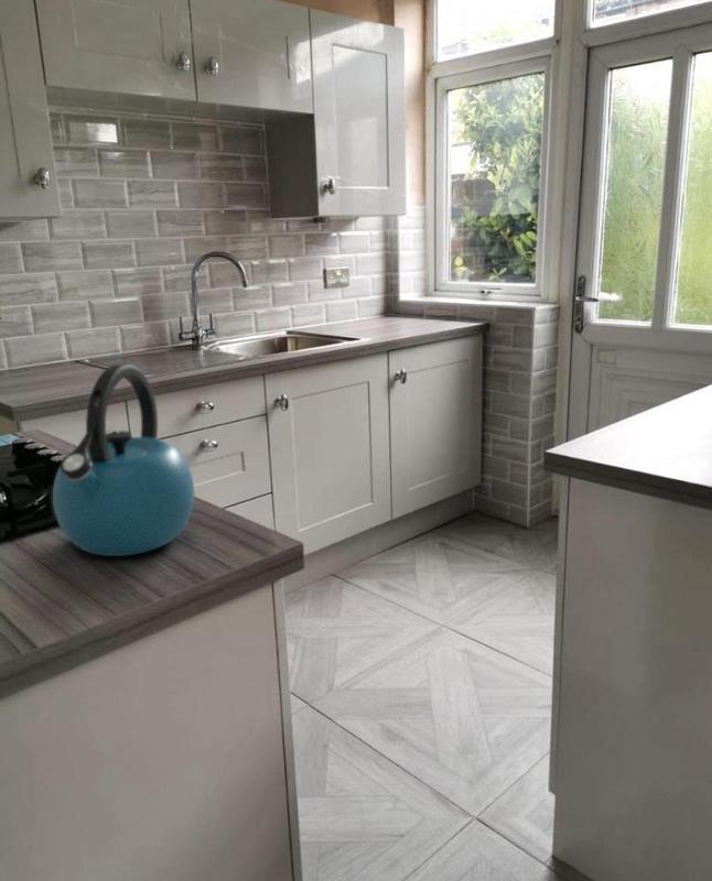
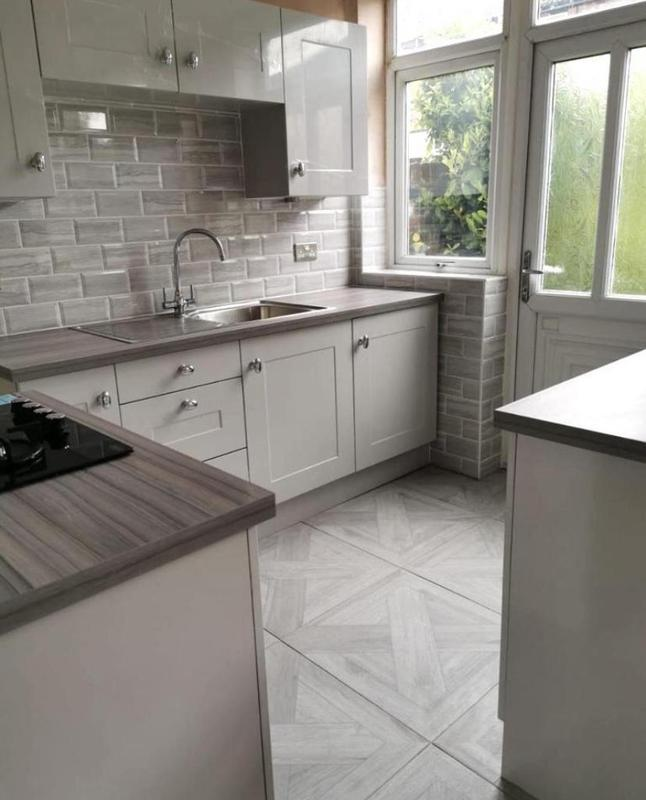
- kettle [52,363,195,557]
